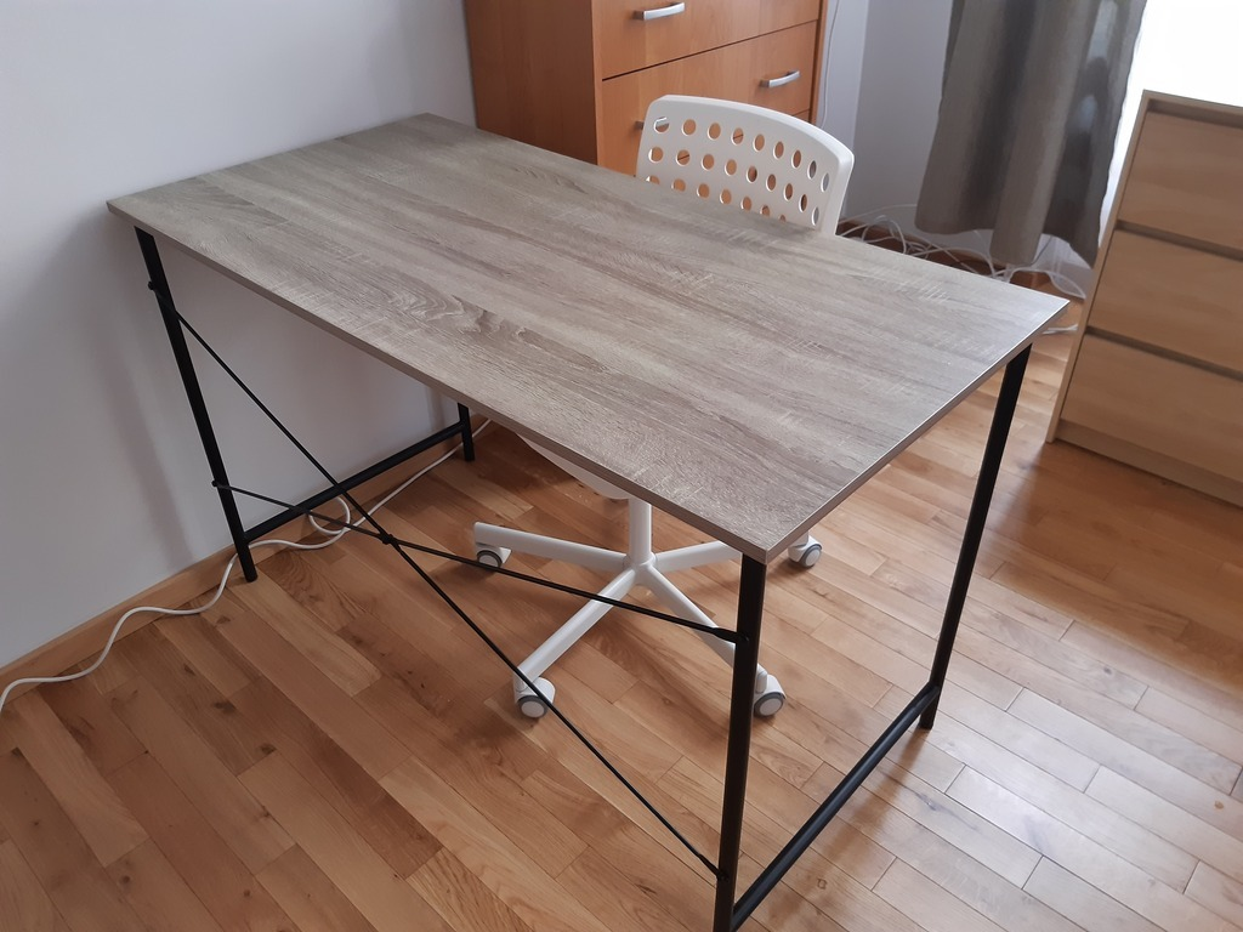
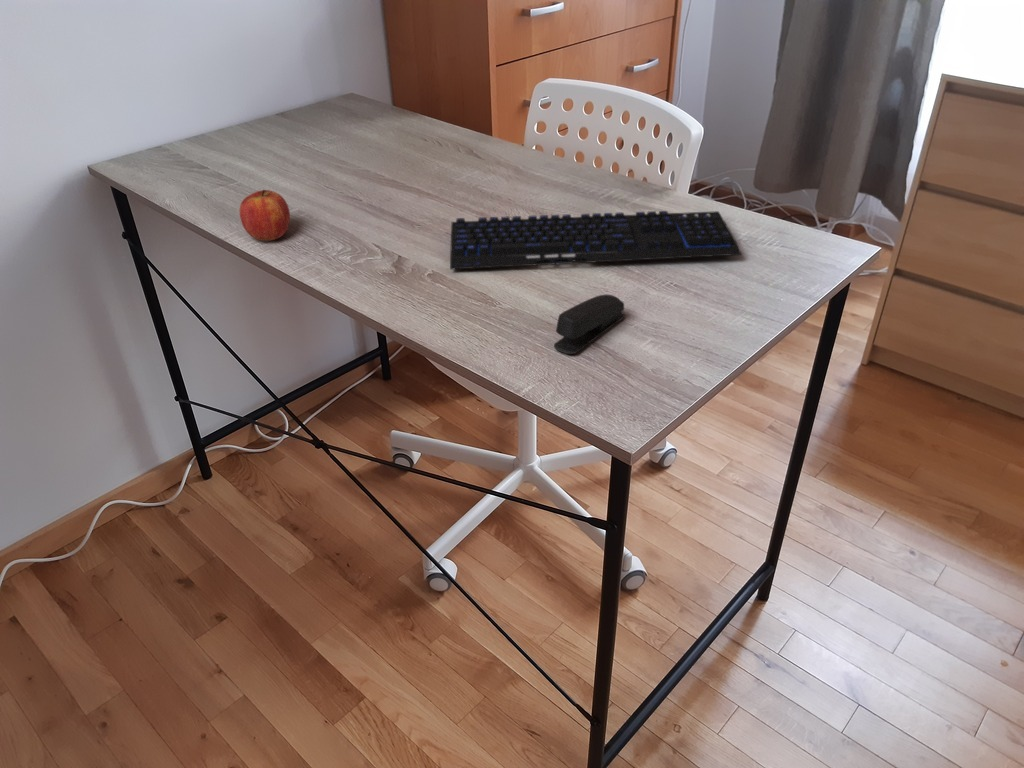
+ fruit [239,189,291,242]
+ stapler [553,294,626,355]
+ keyboard [449,210,743,271]
